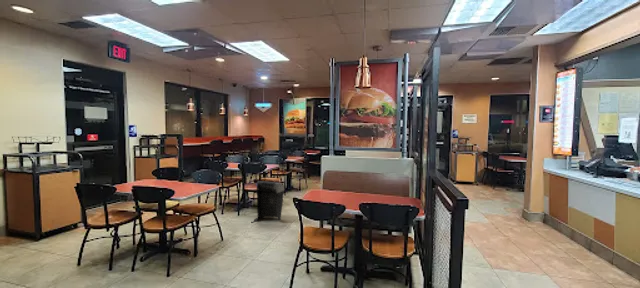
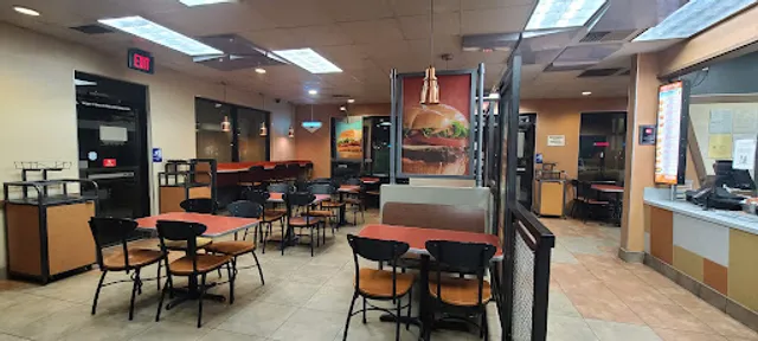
- trash can [252,180,285,223]
